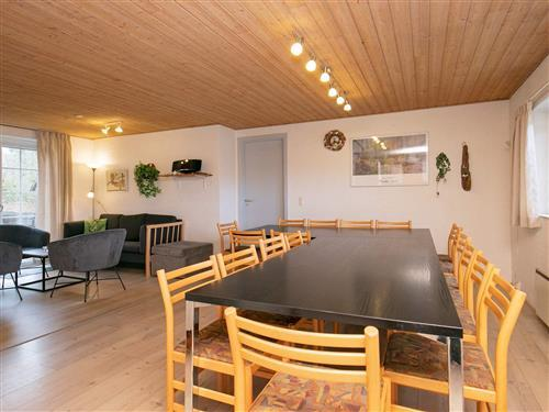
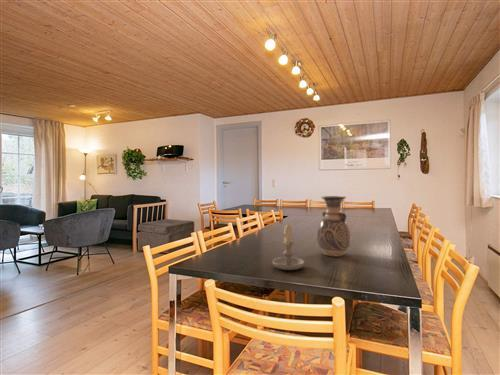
+ vase [316,195,352,257]
+ candle [271,223,306,271]
